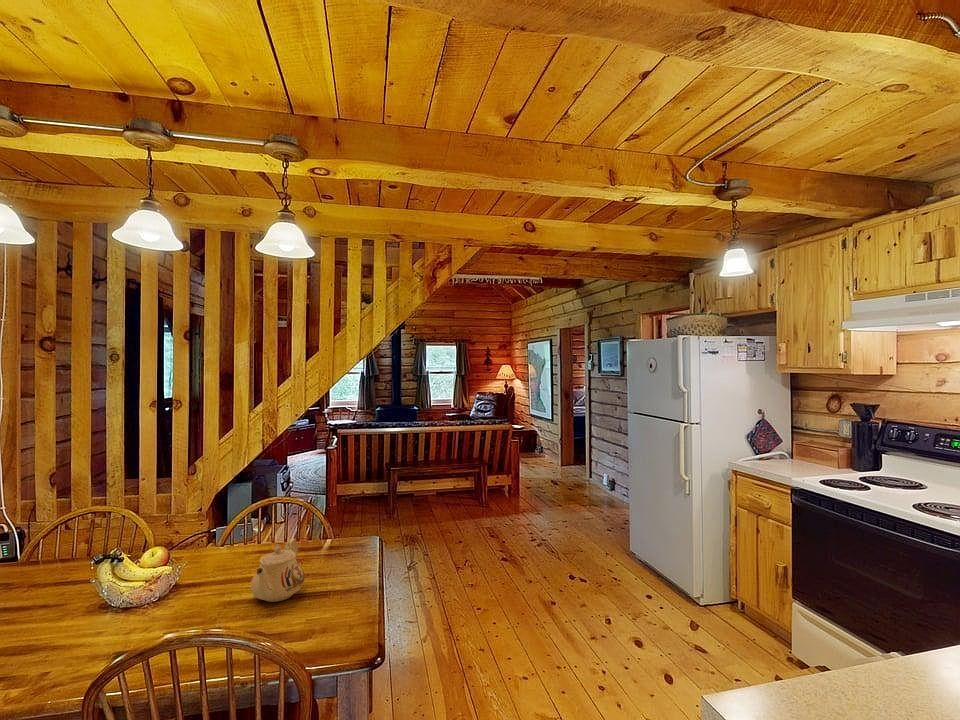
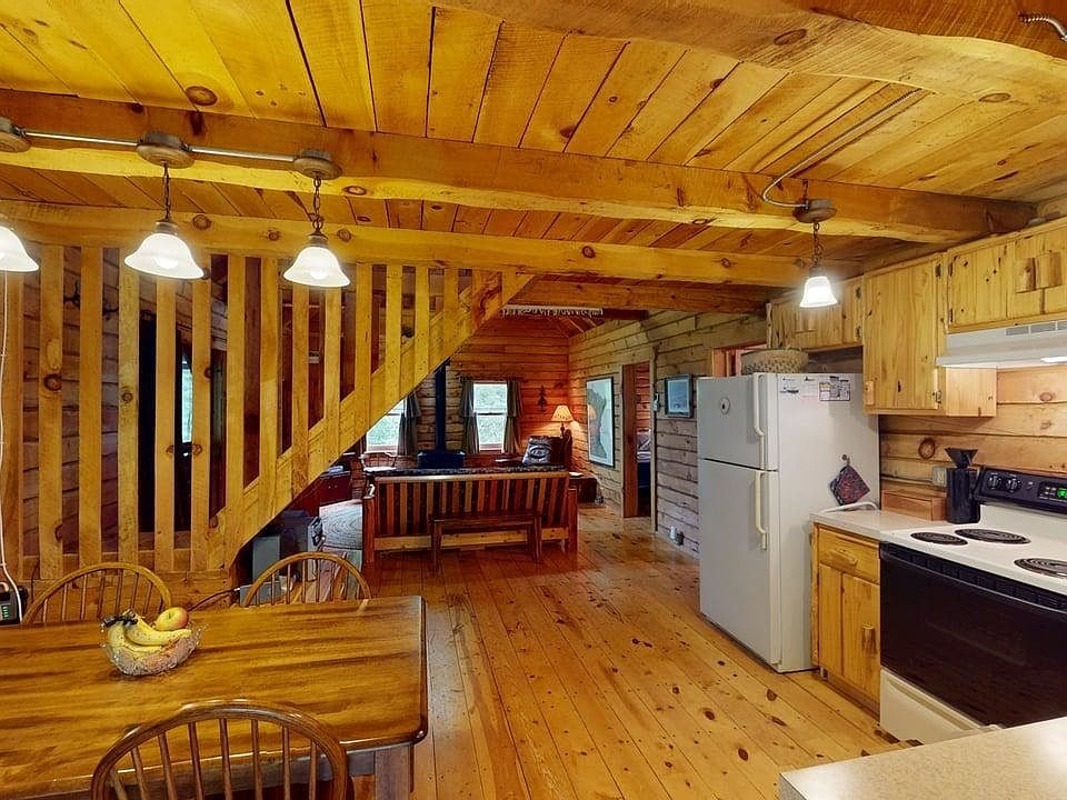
- teapot [250,538,306,603]
